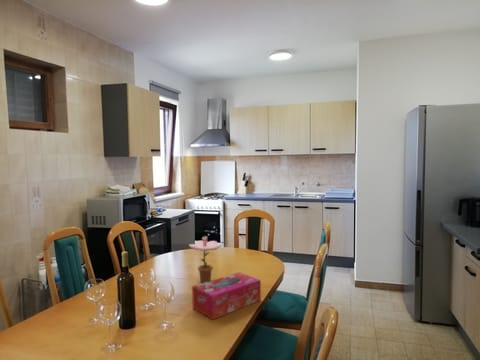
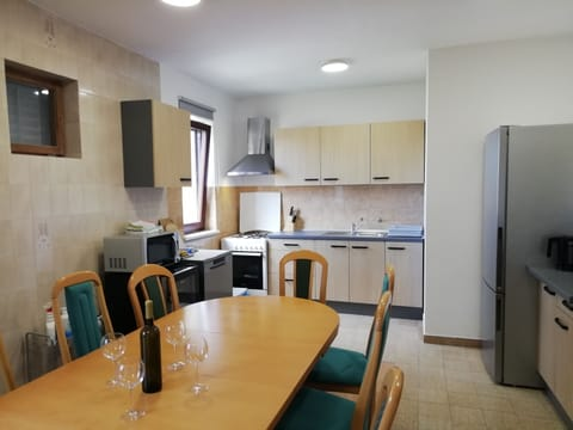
- tissue box [191,271,262,320]
- flower [188,225,224,283]
